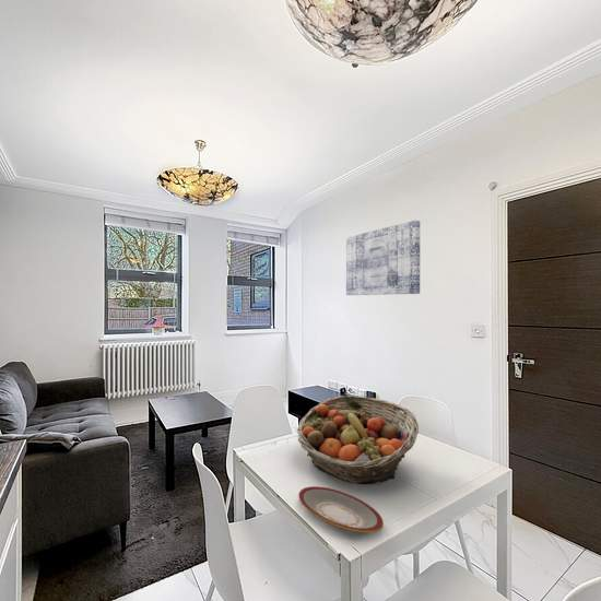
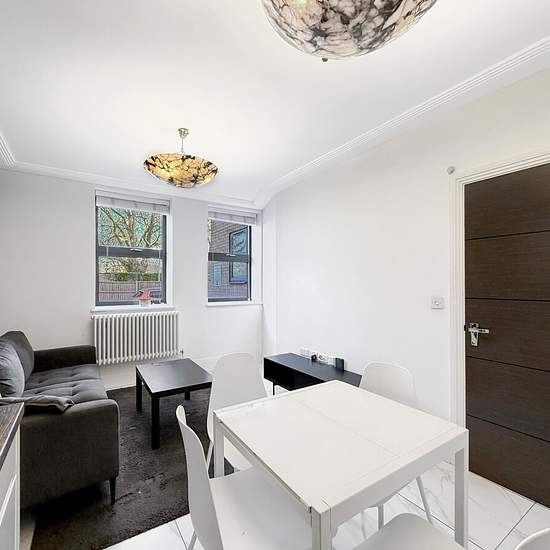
- wall art [345,219,421,296]
- fruit basket [296,394,420,485]
- plate [297,485,385,533]
